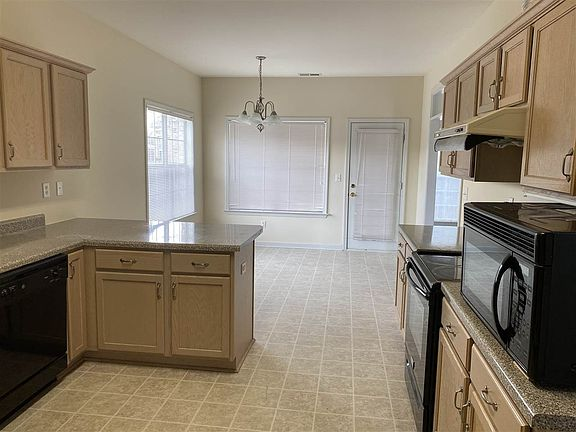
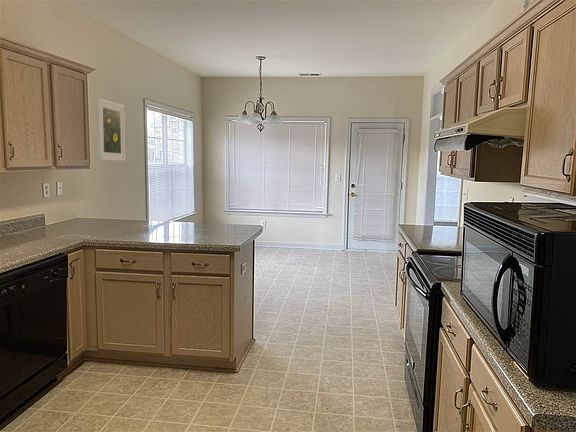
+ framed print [96,97,126,162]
